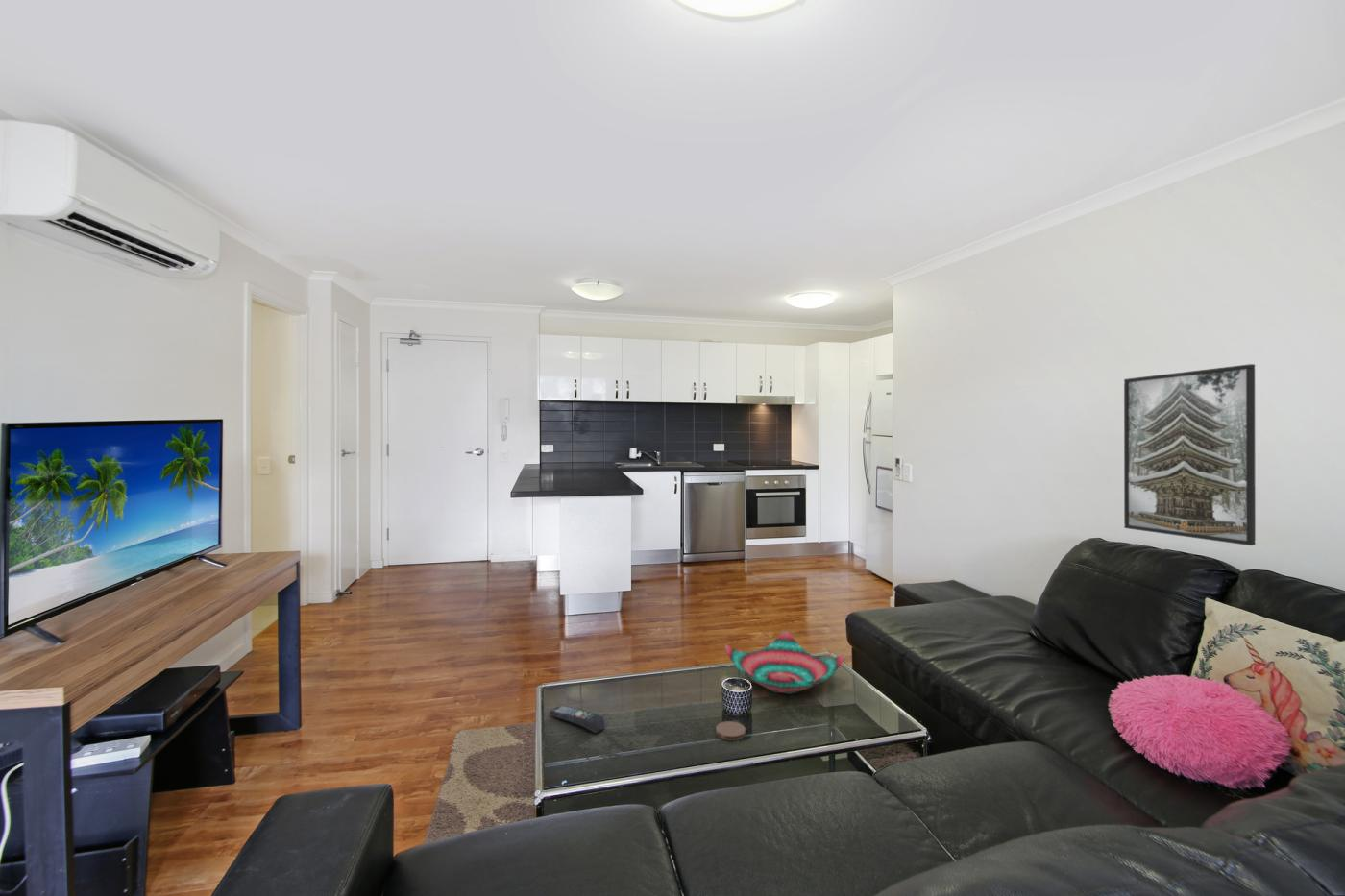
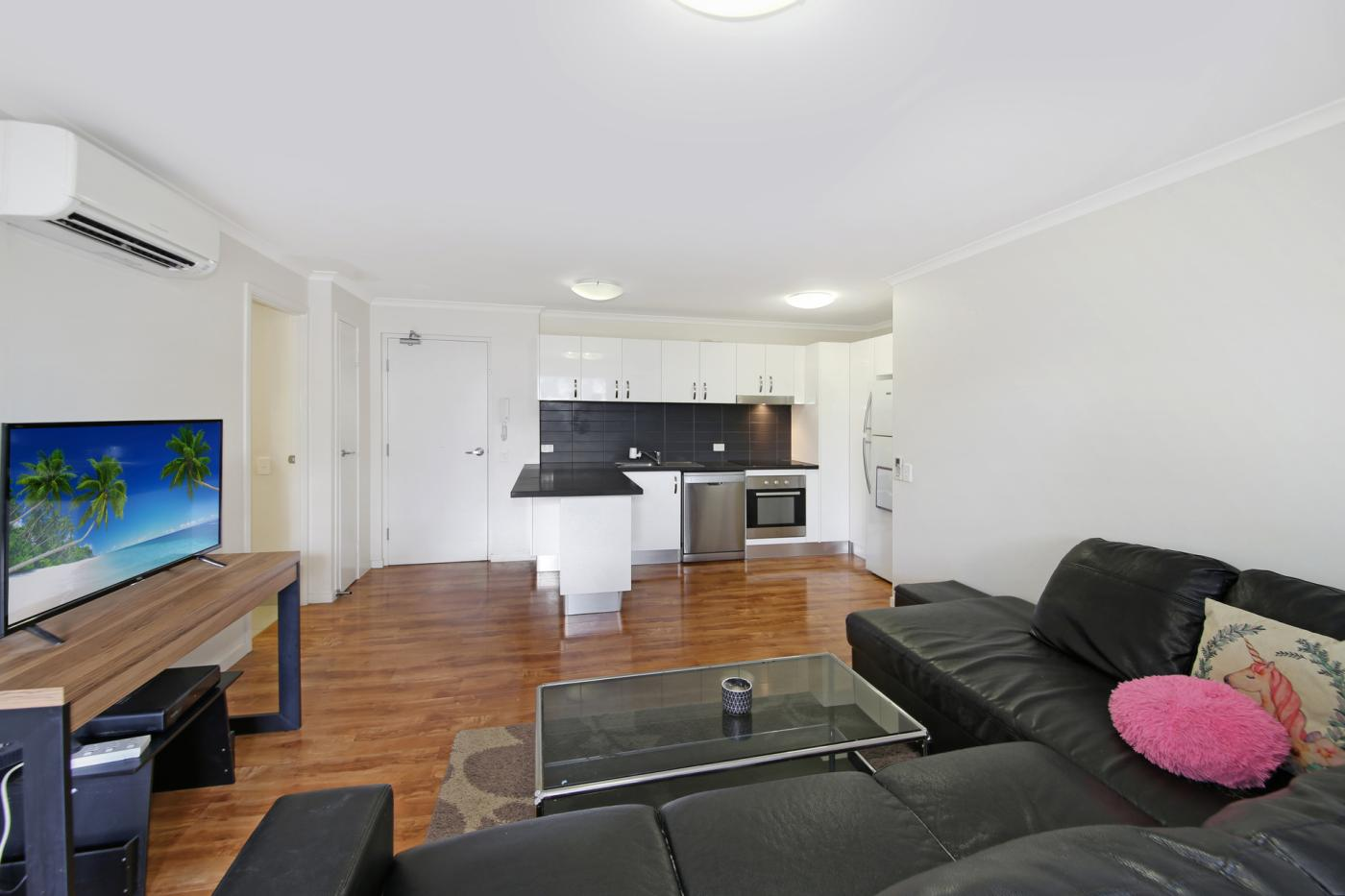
- remote control [549,705,606,734]
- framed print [1123,363,1257,546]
- coaster [715,720,746,741]
- decorative bowl [724,630,845,695]
